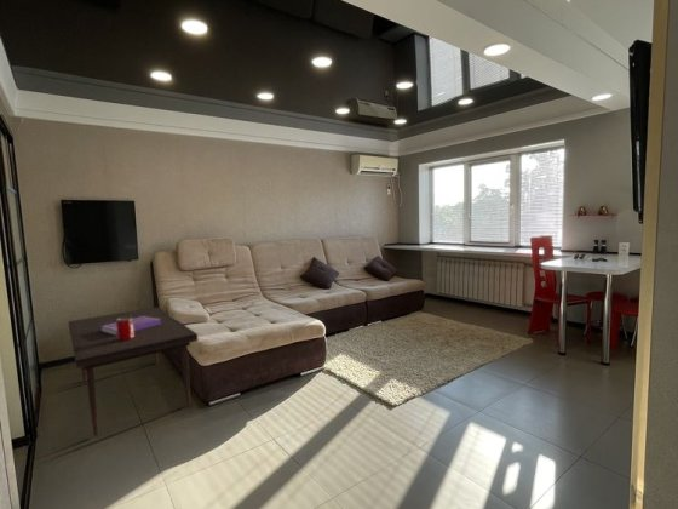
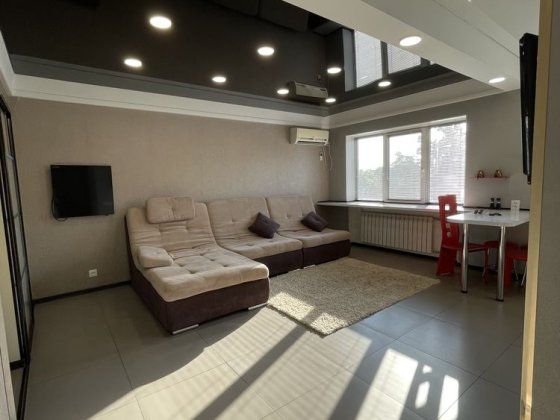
- coffee table [67,305,199,437]
